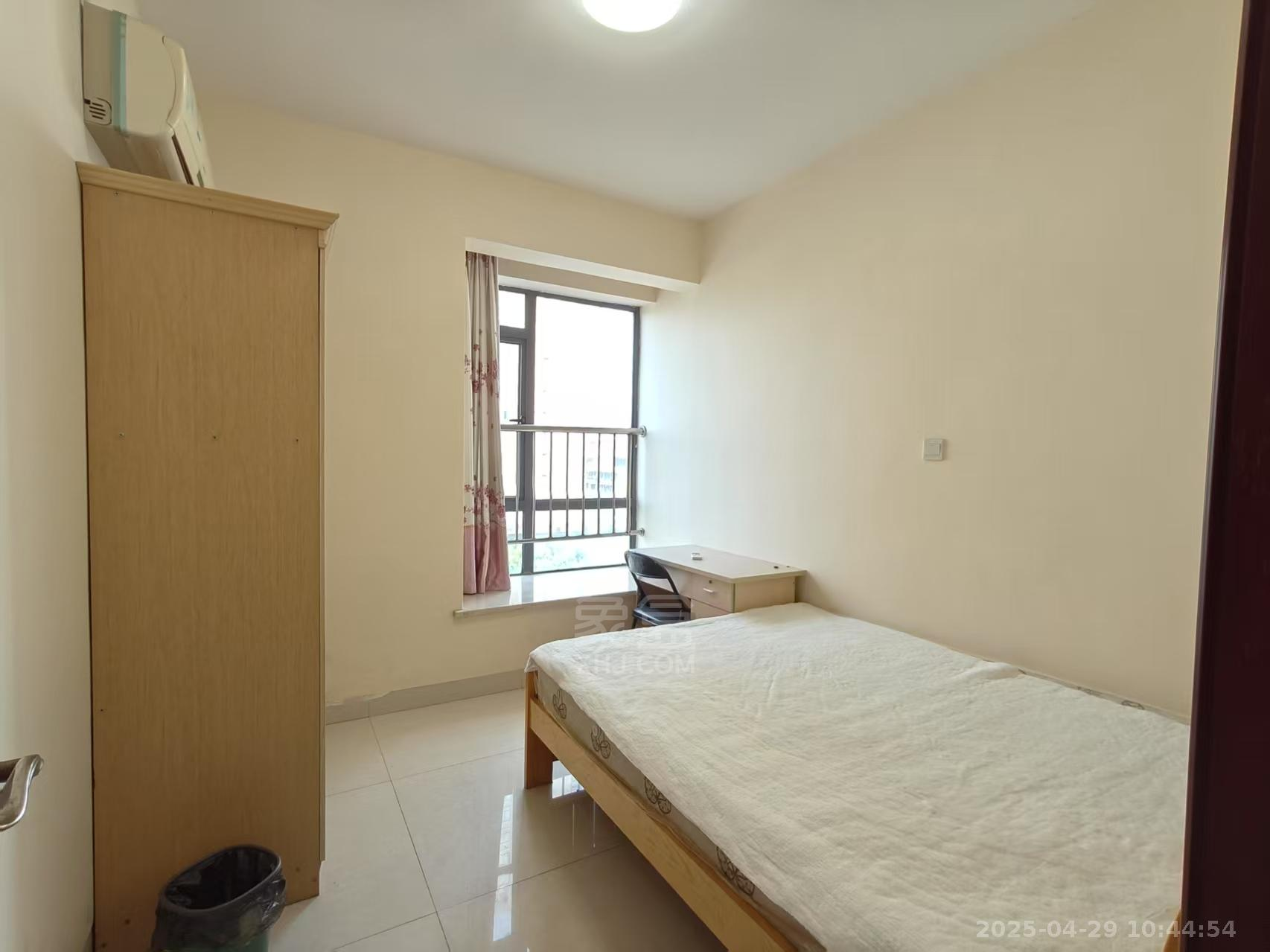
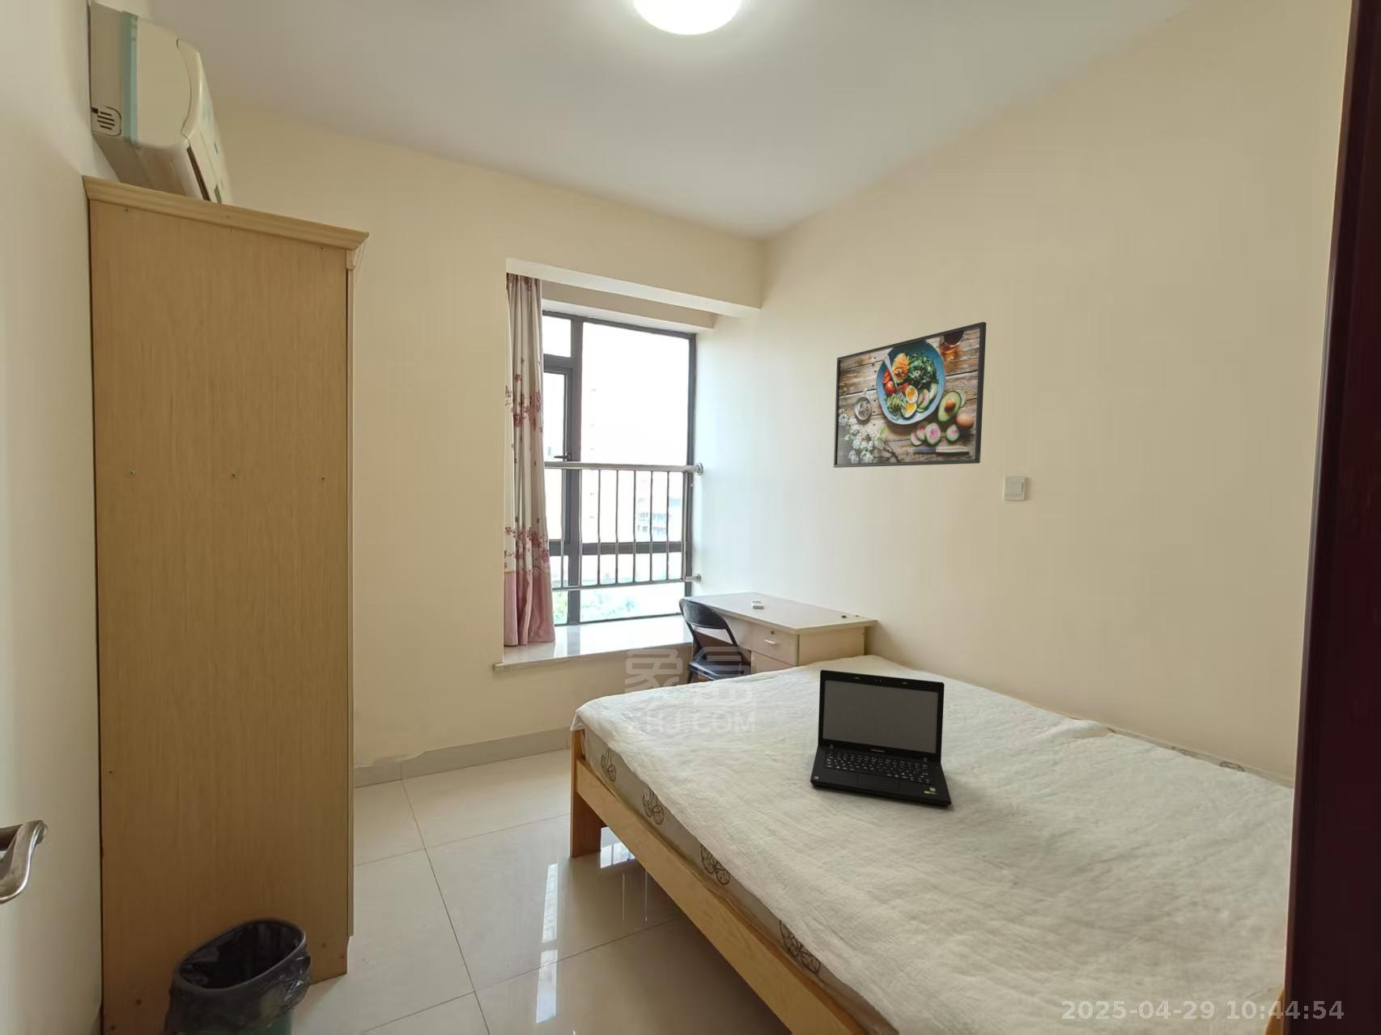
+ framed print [833,321,986,469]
+ laptop [809,670,951,807]
